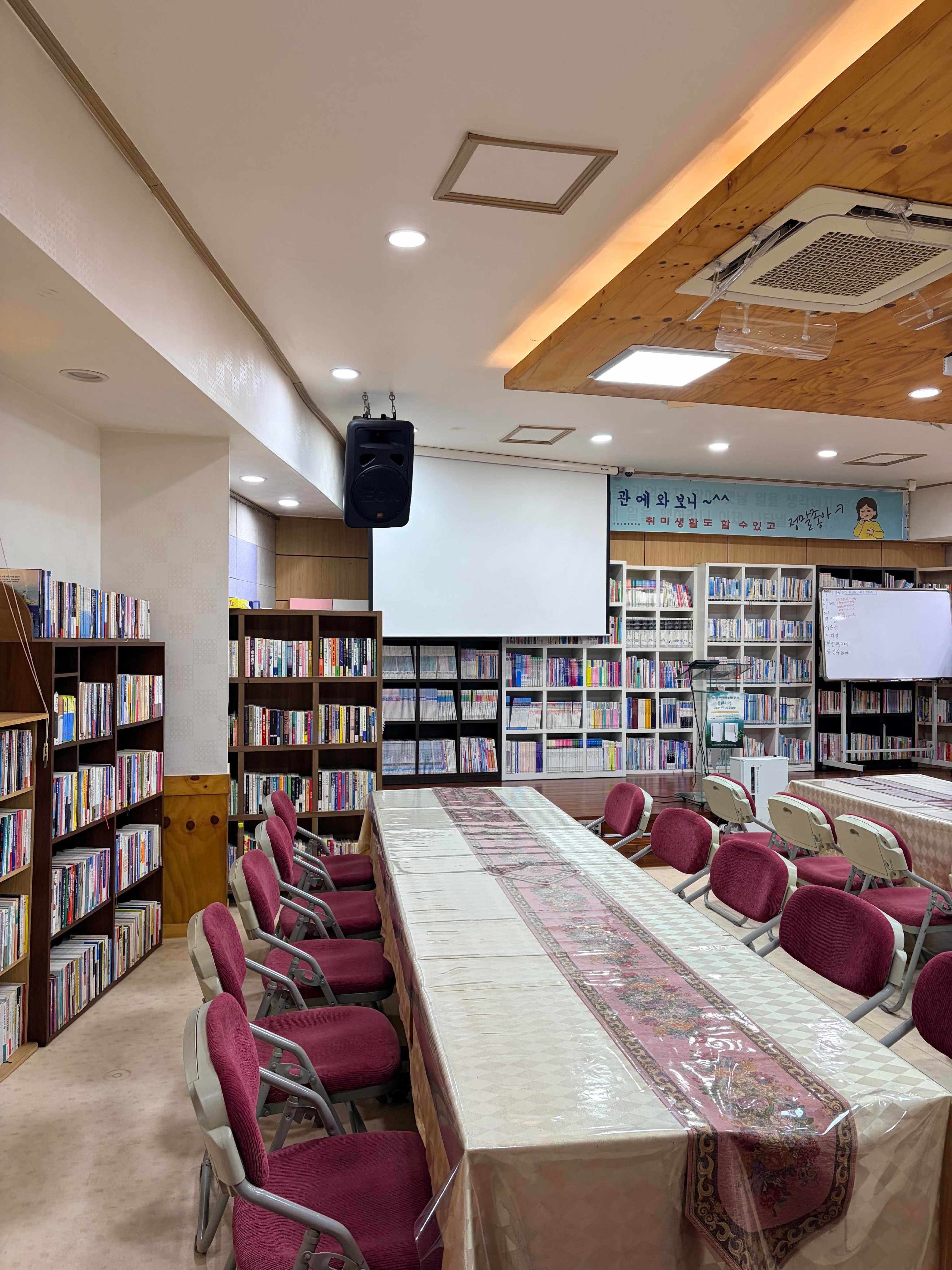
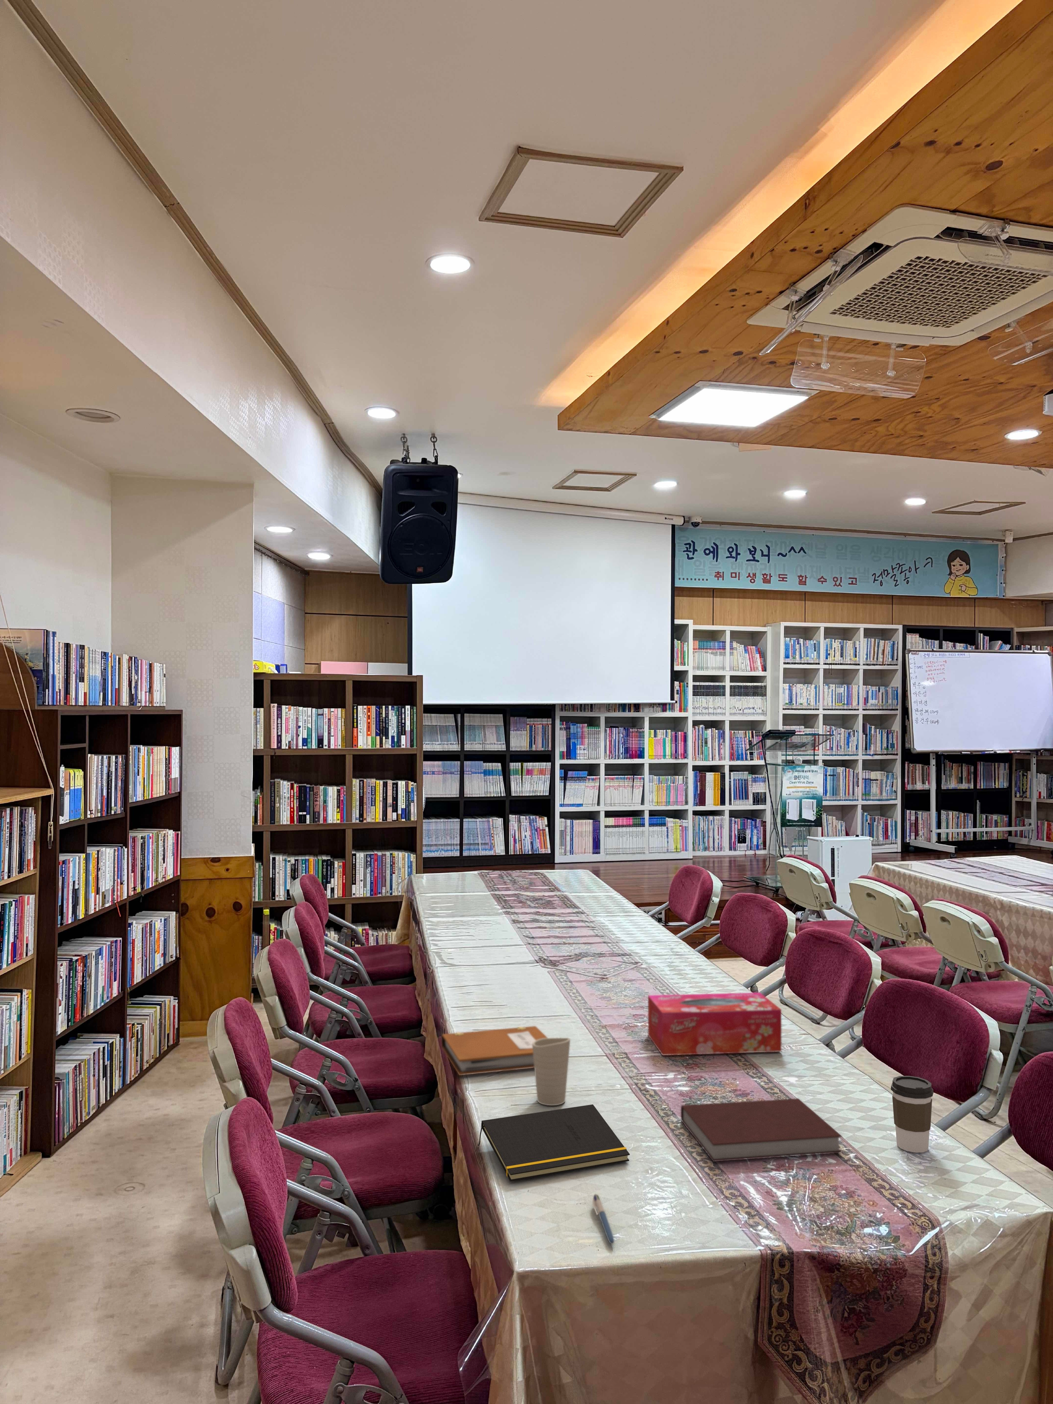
+ notebook [680,1098,843,1162]
+ notepad [478,1104,630,1182]
+ tissue box [647,992,782,1056]
+ cup [532,1038,571,1106]
+ coffee cup [890,1076,934,1153]
+ notebook [441,1026,549,1076]
+ pen [592,1194,615,1245]
